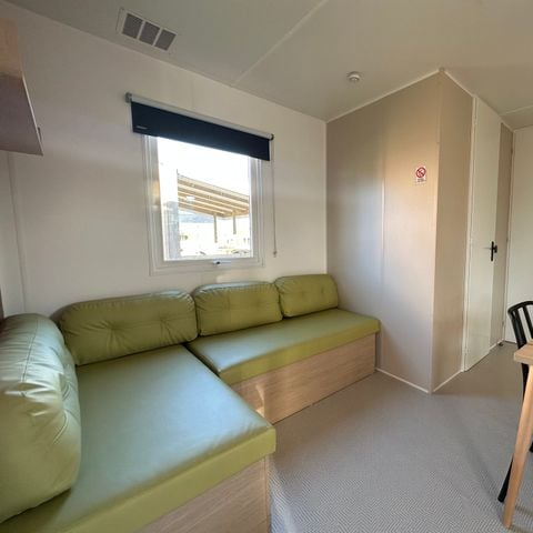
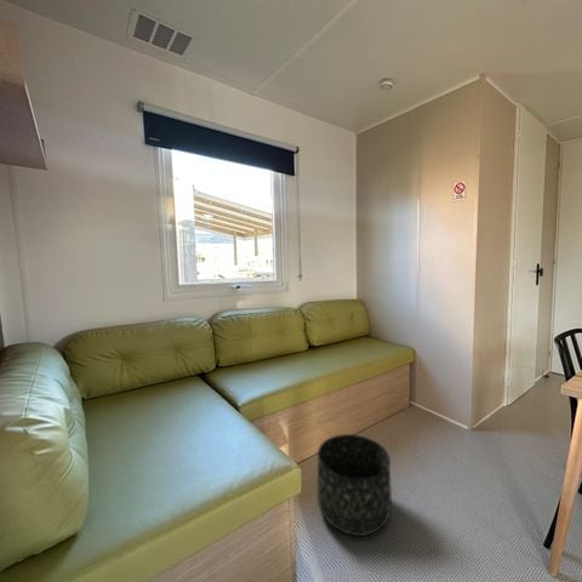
+ basket [316,433,393,537]
